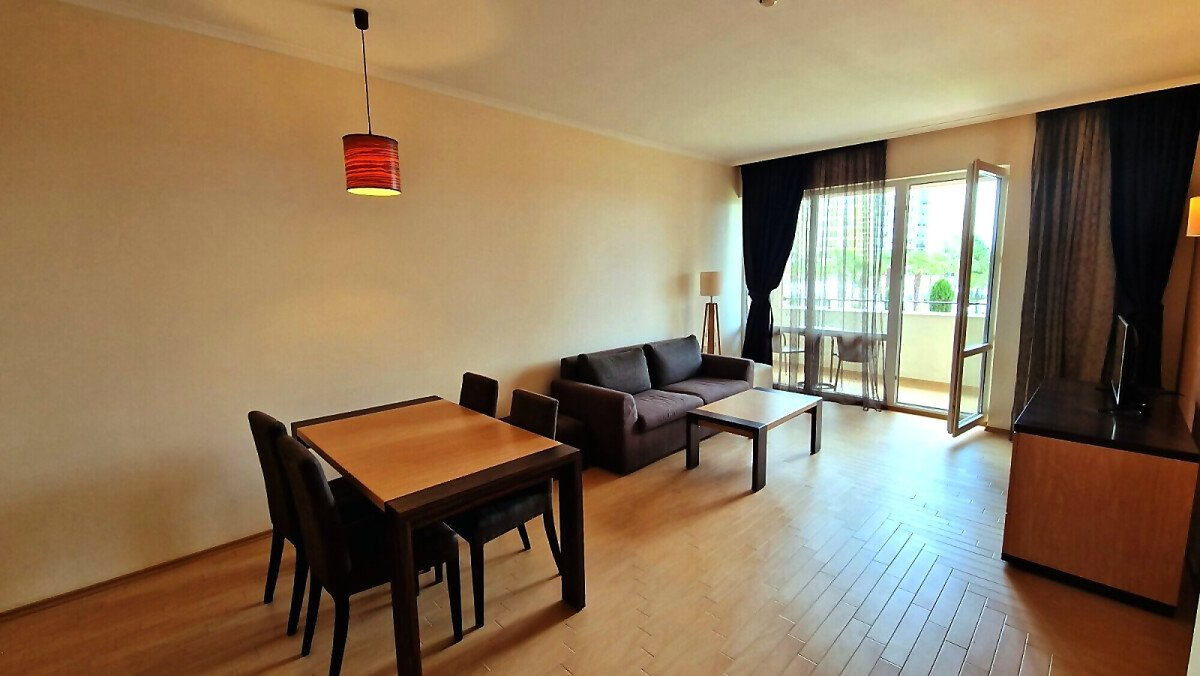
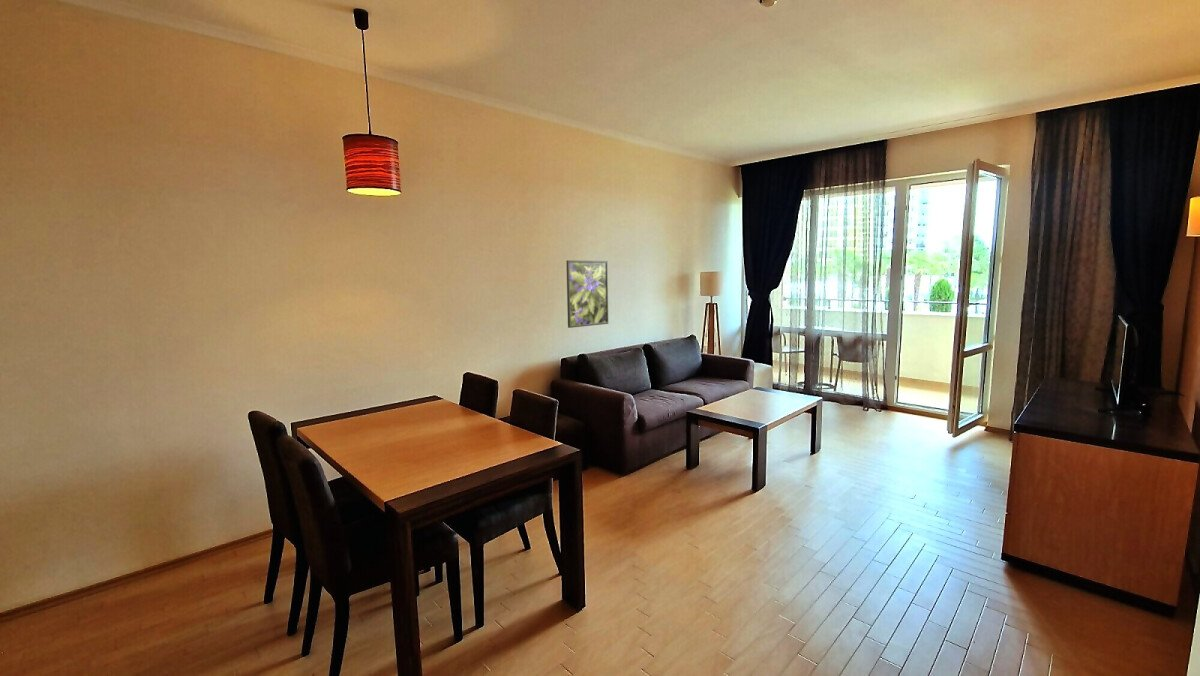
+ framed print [565,259,609,329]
